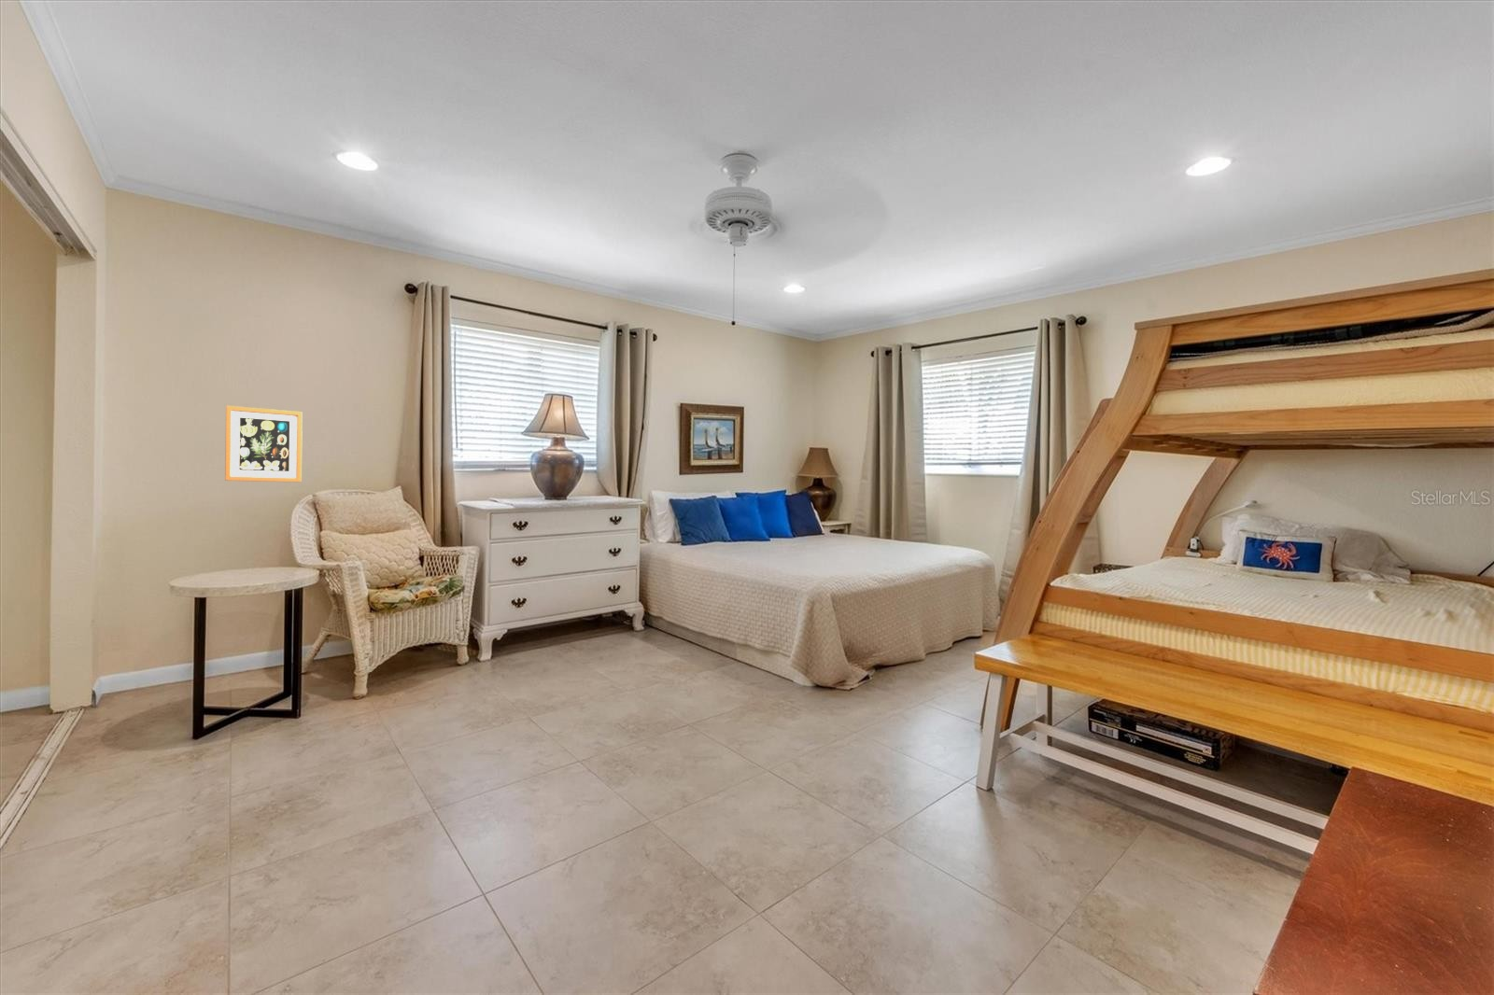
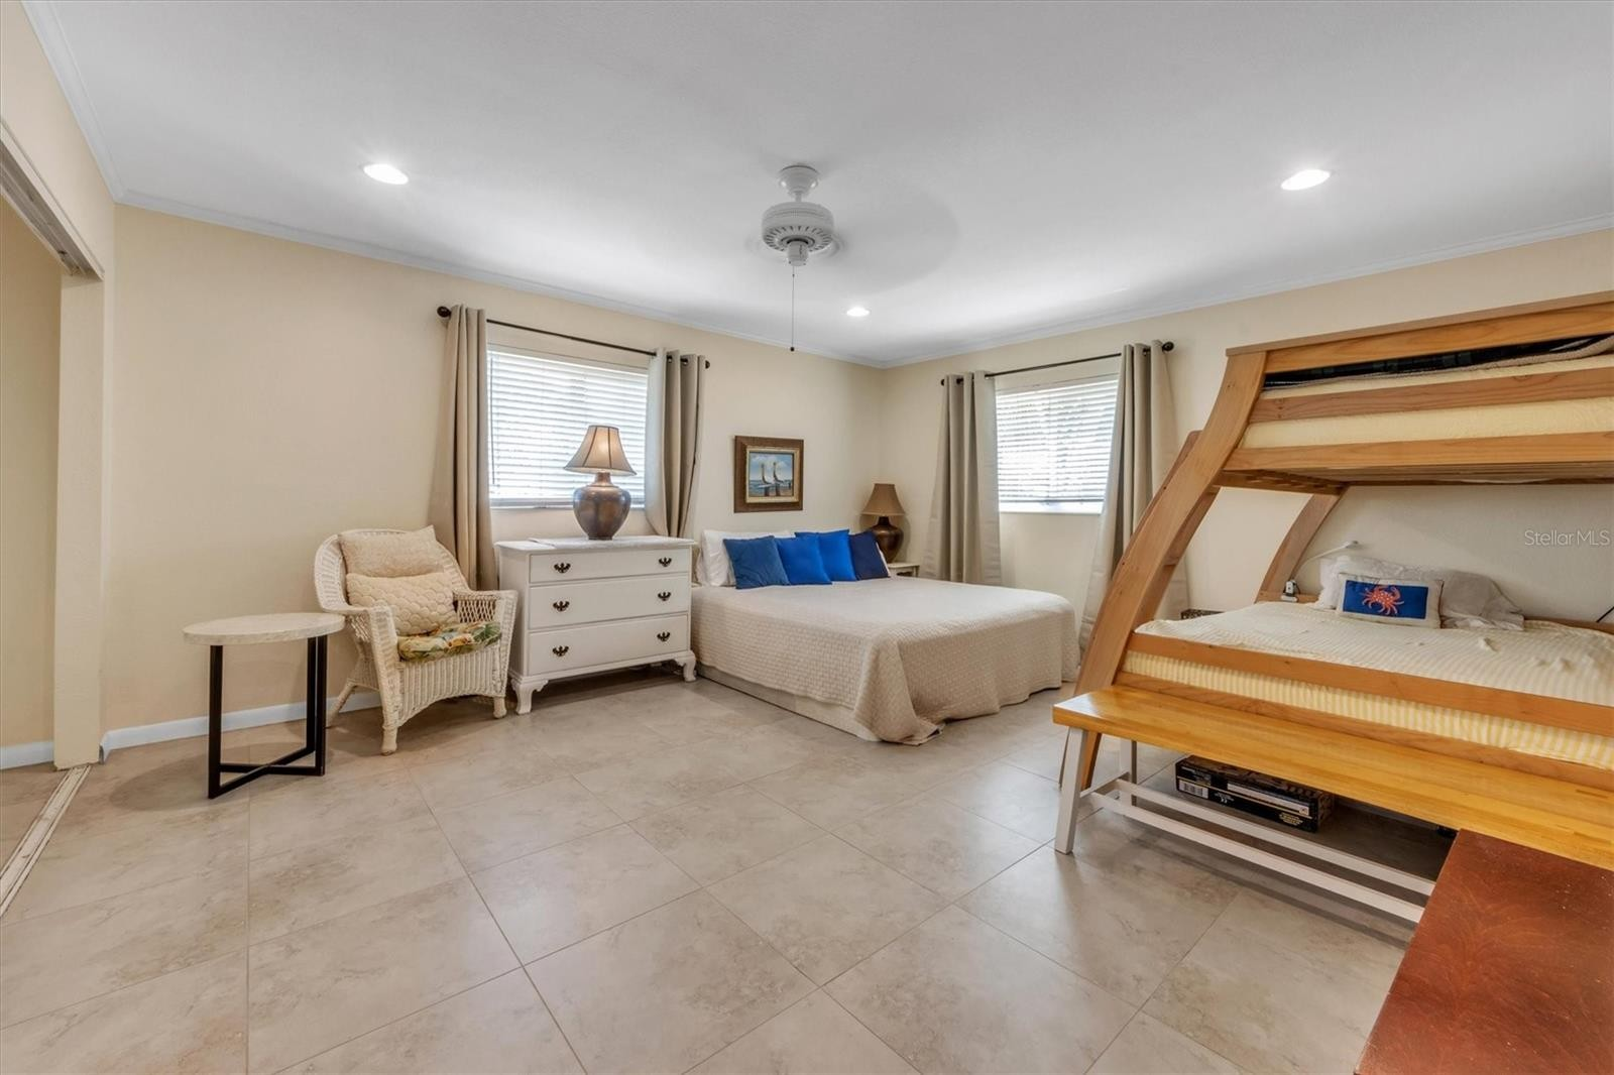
- wall art [224,405,303,483]
